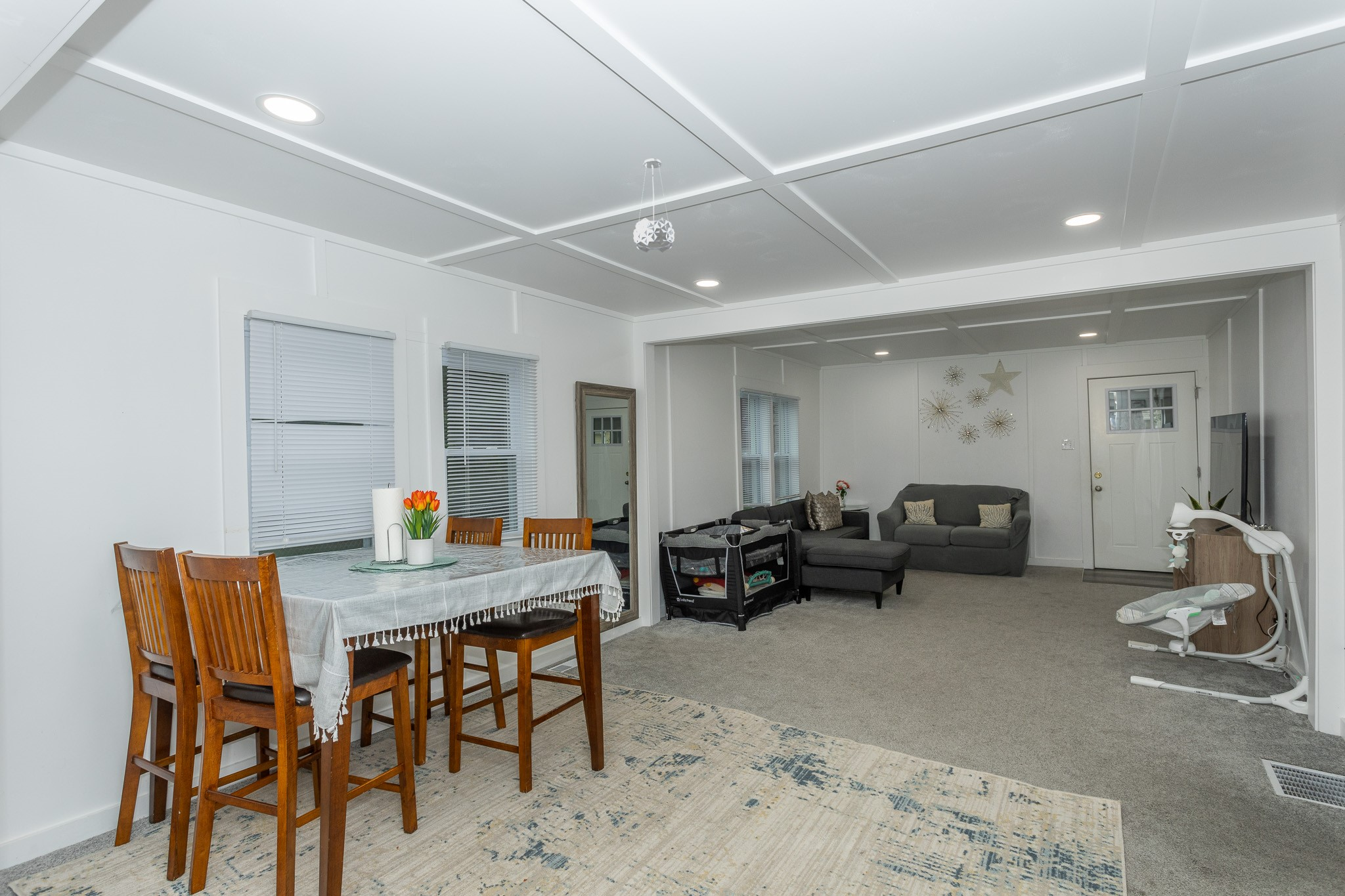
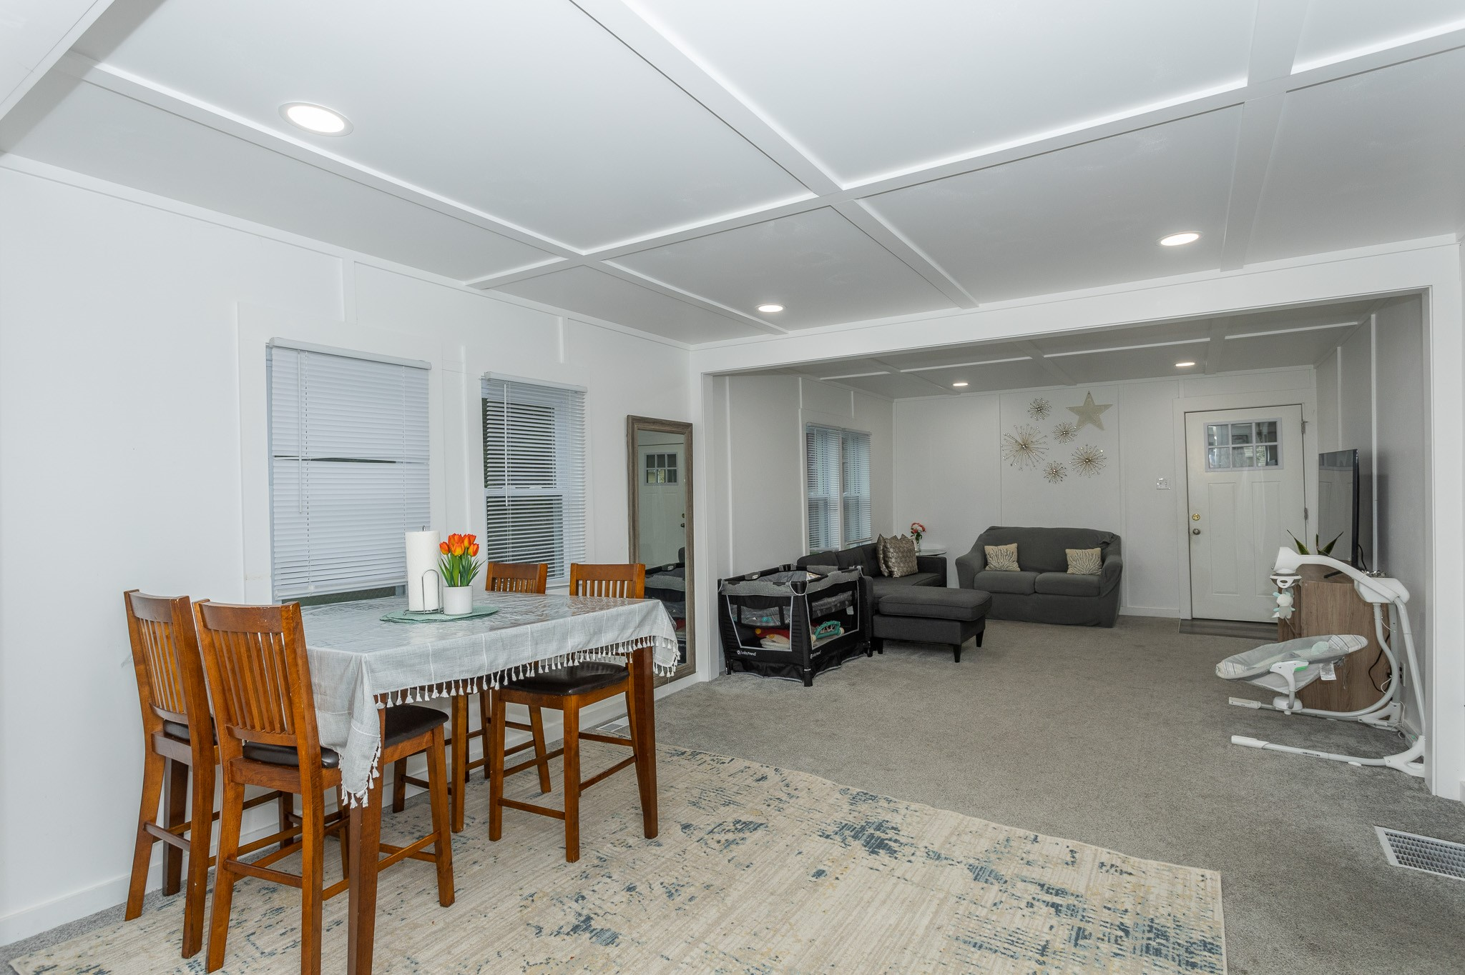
- pendant light [632,158,675,253]
